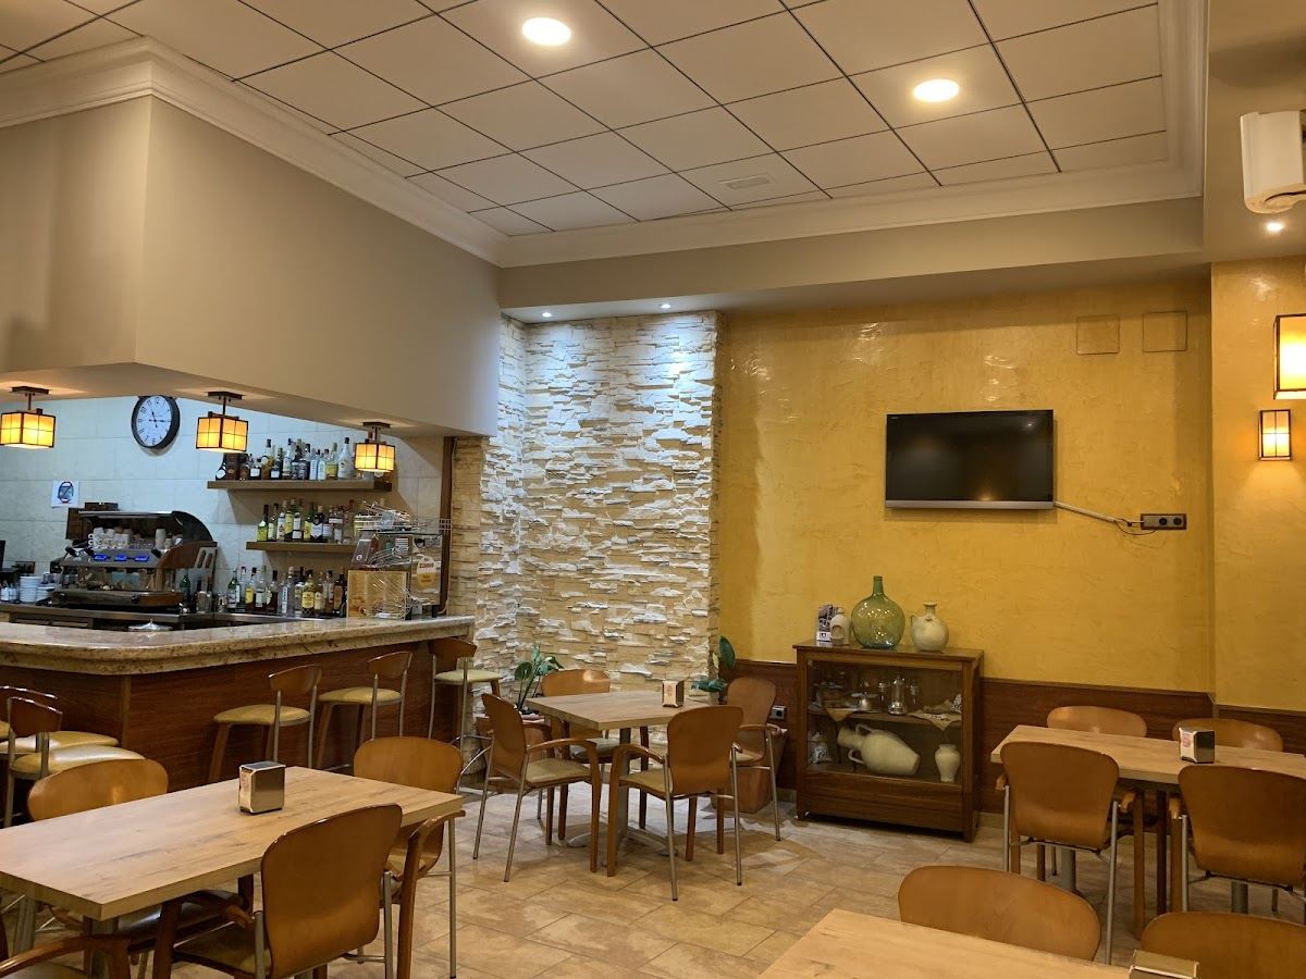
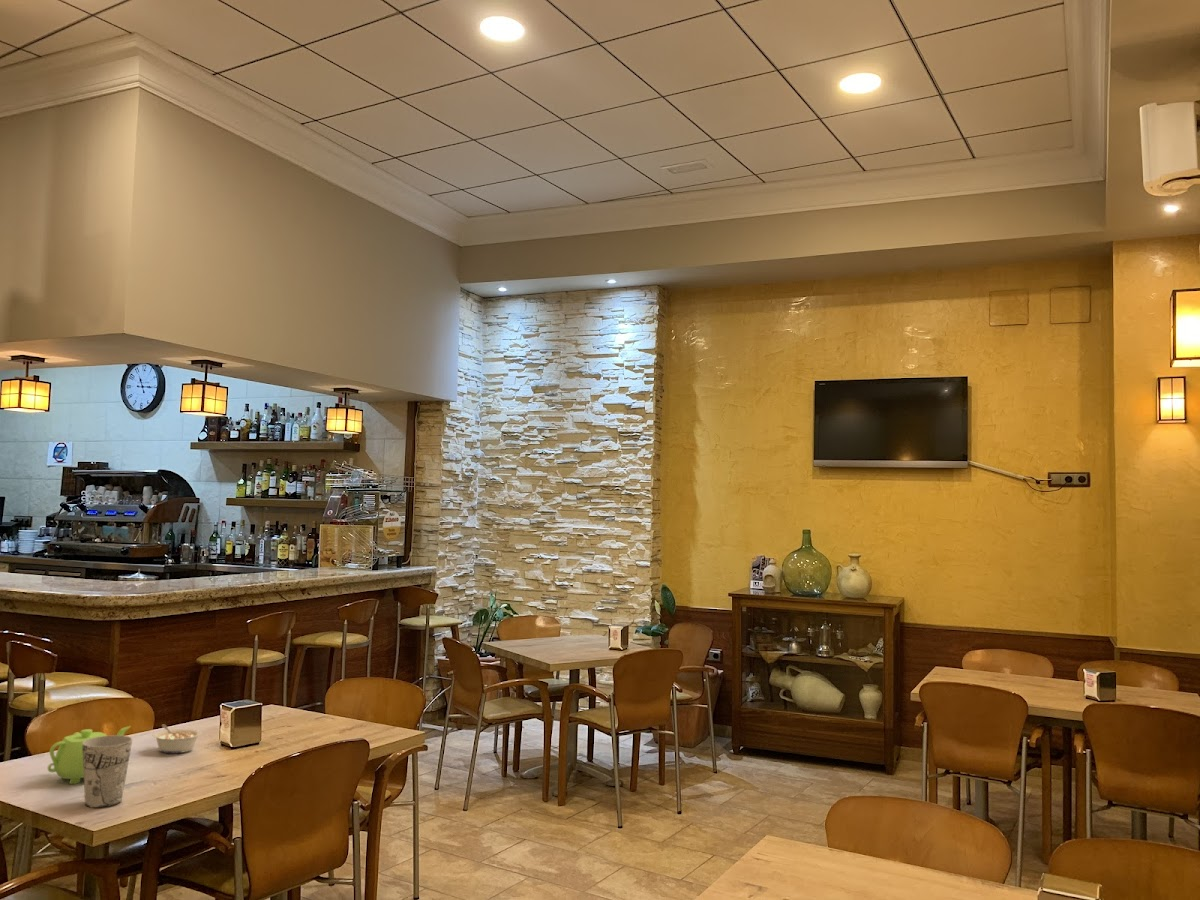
+ teapot [47,725,132,785]
+ cup [82,734,133,809]
+ legume [152,723,202,754]
